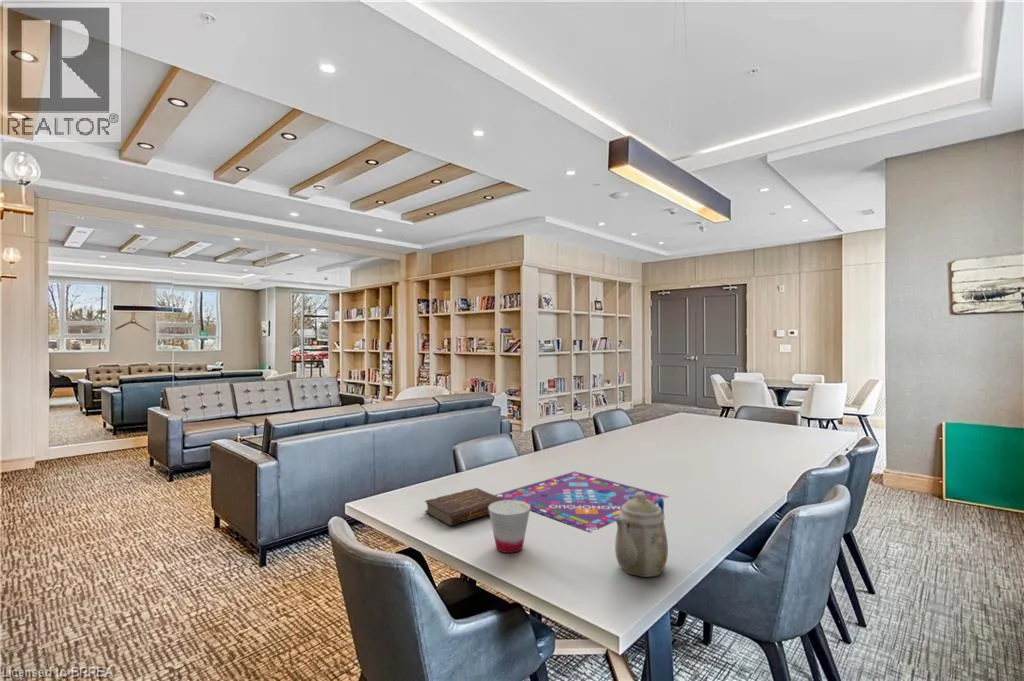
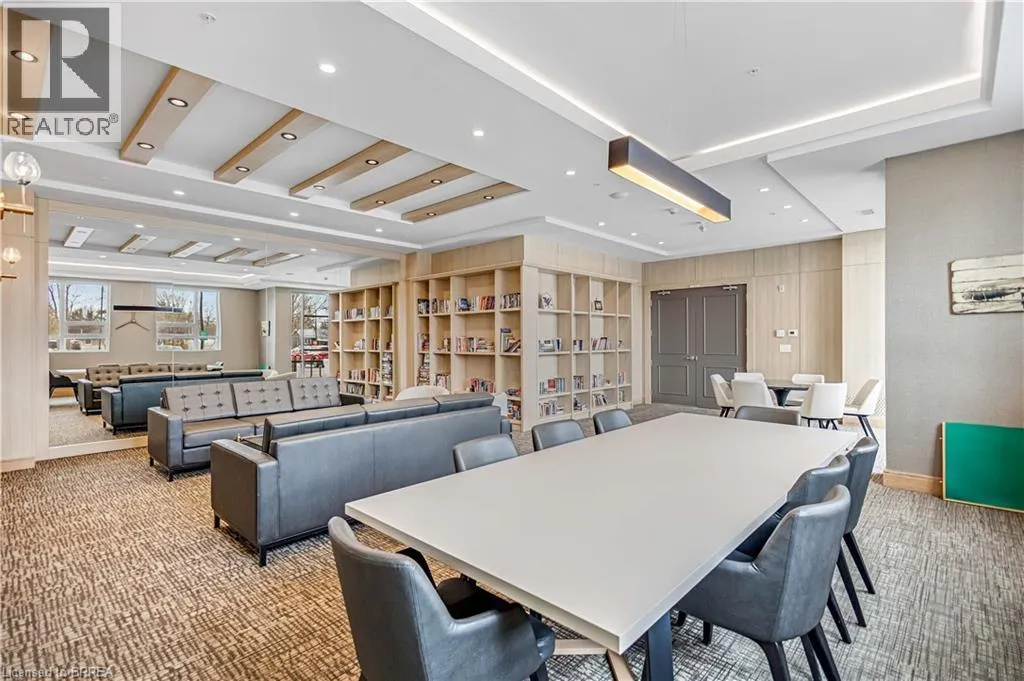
- gameboard [494,471,670,534]
- cup [488,500,531,554]
- book [424,487,503,527]
- teapot [614,492,669,578]
